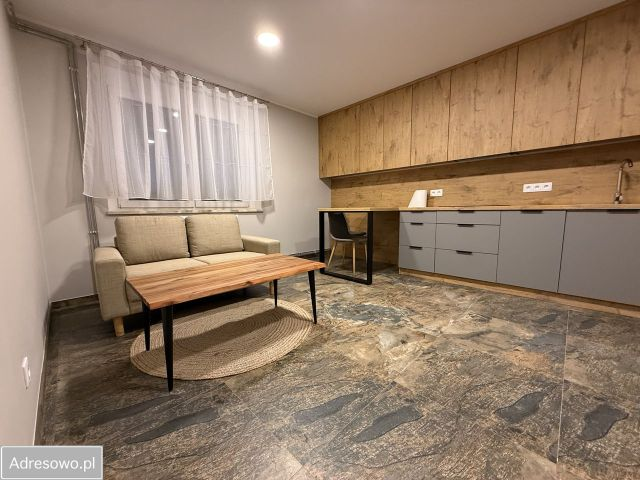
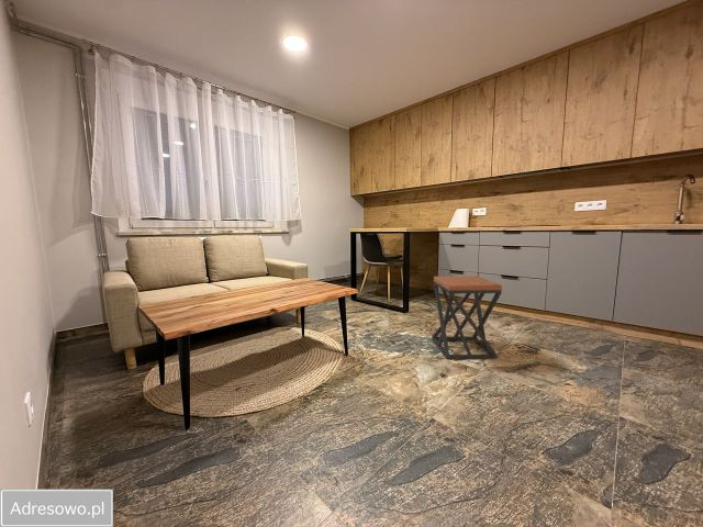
+ stool [431,276,503,360]
